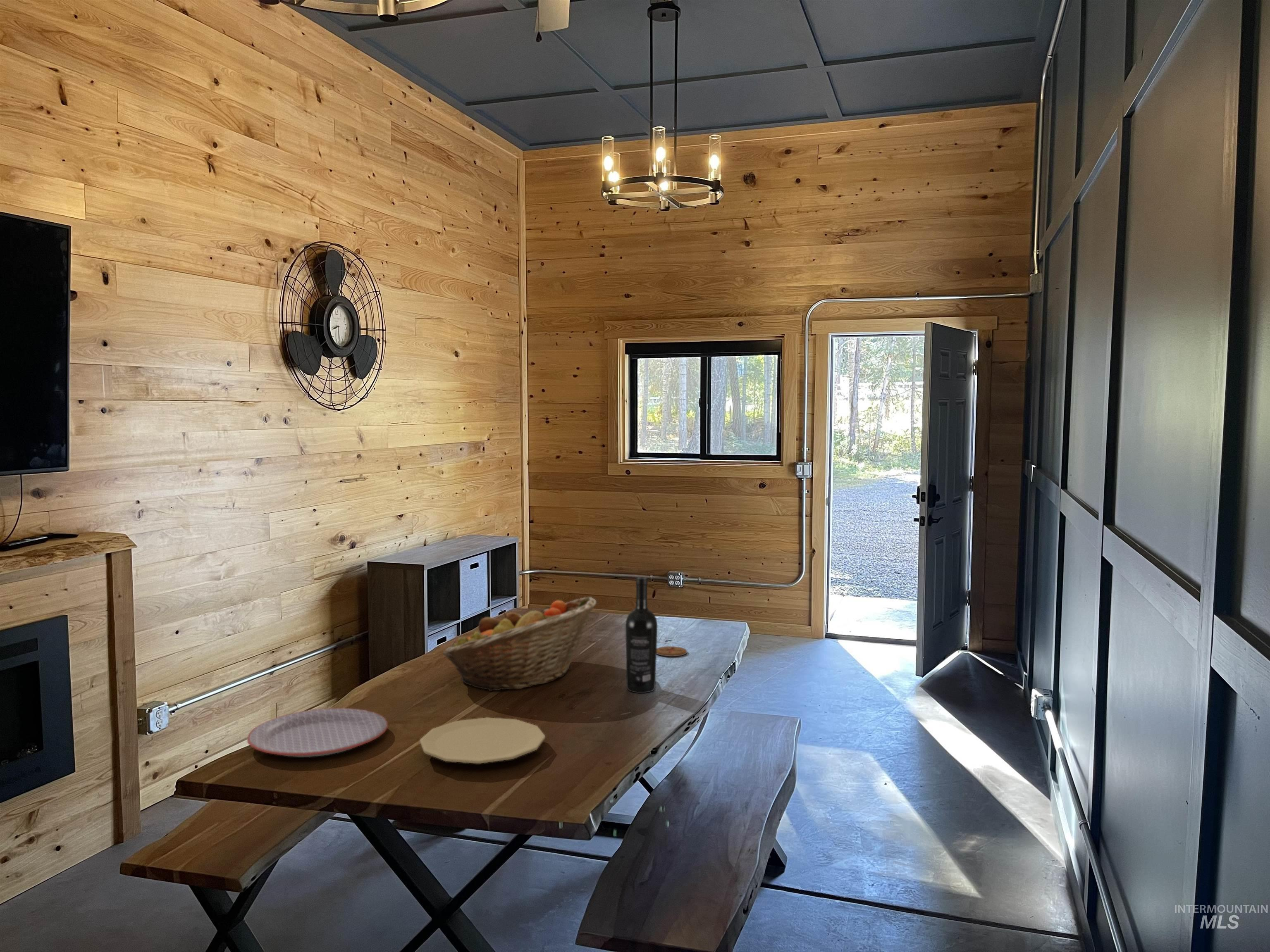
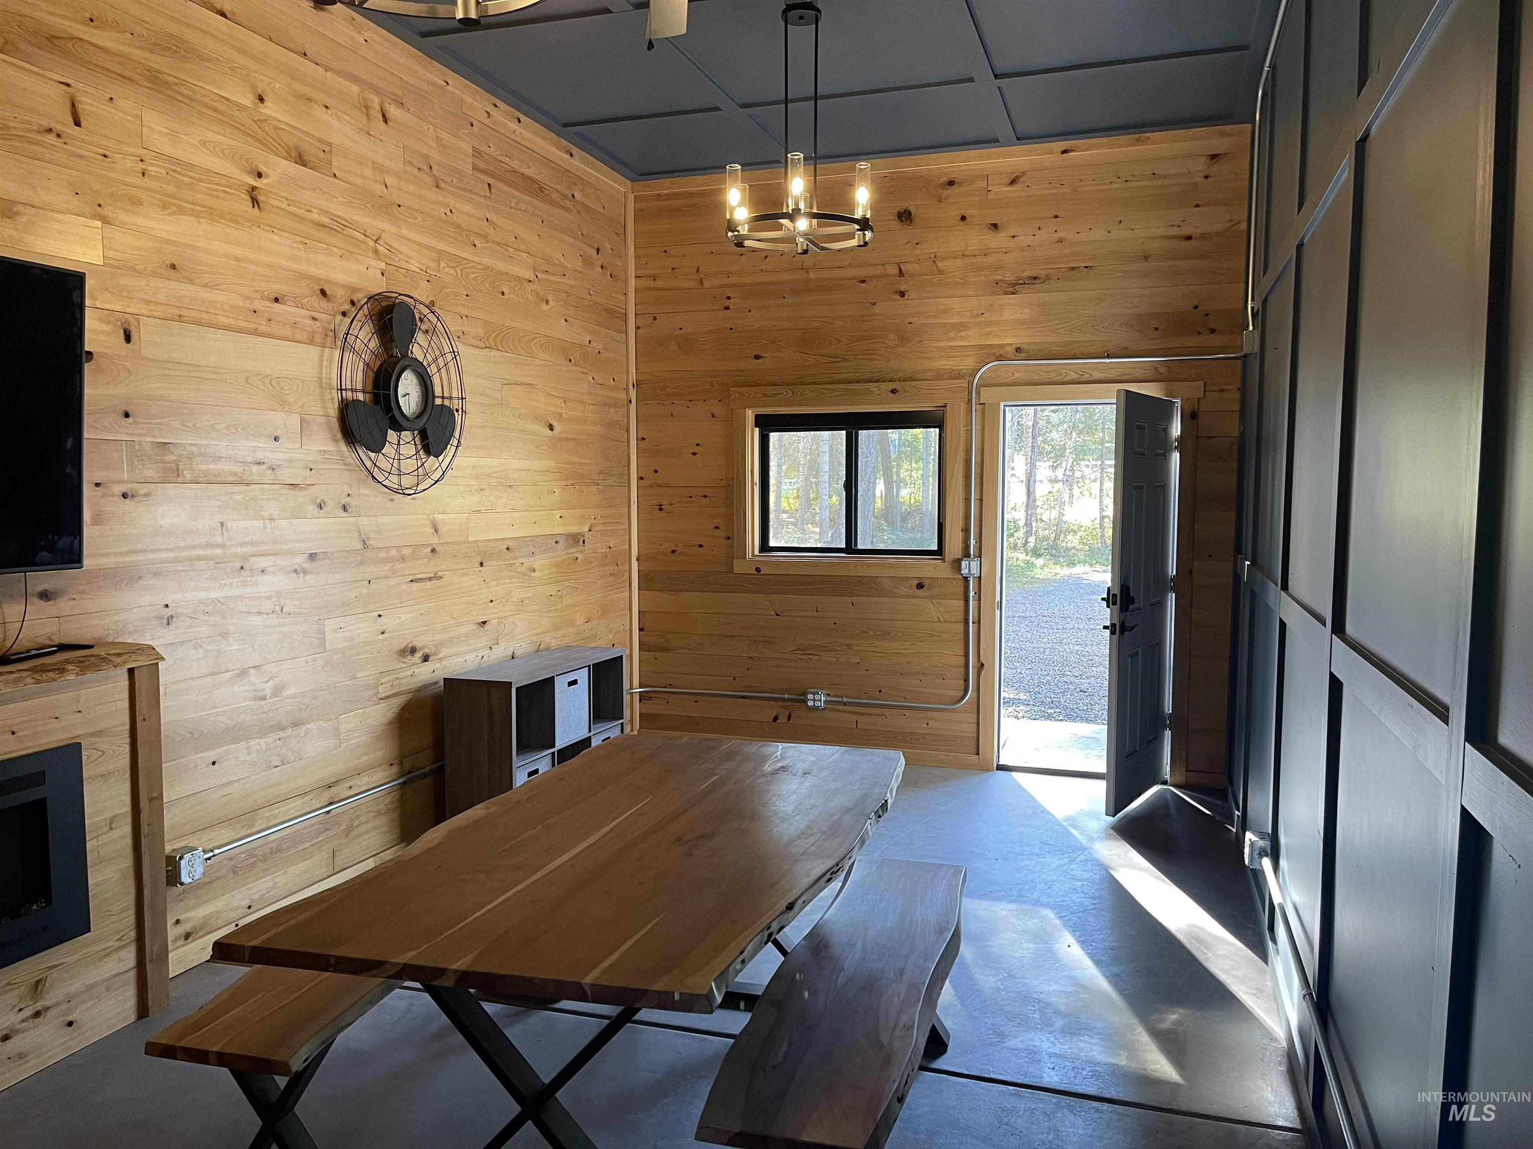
- plate [420,717,546,764]
- coaster [656,646,688,657]
- fruit basket [442,596,597,691]
- plate [247,708,388,757]
- wine bottle [625,577,658,693]
